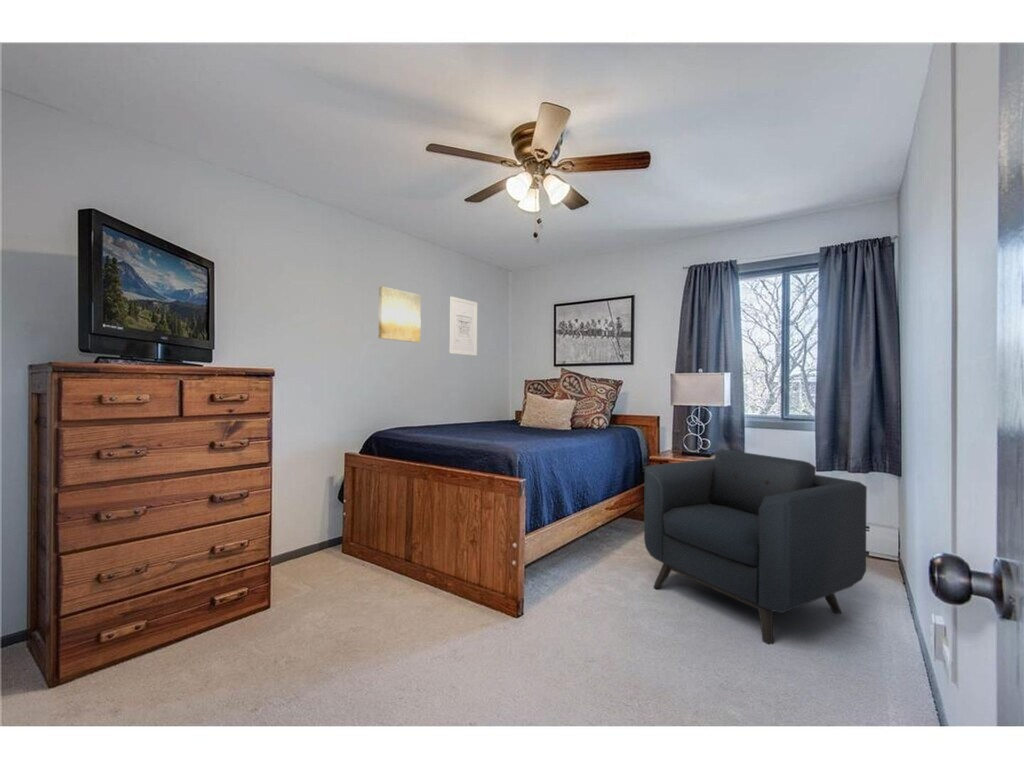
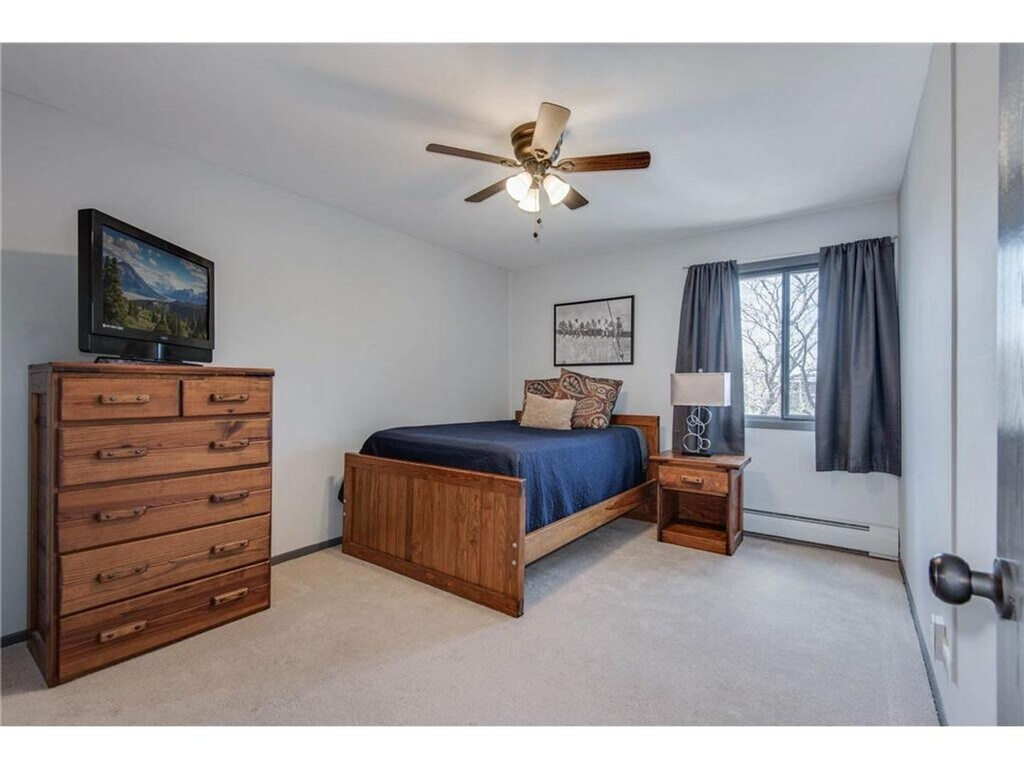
- armchair [643,448,868,645]
- wall art [449,295,478,356]
- wall art [378,285,422,343]
